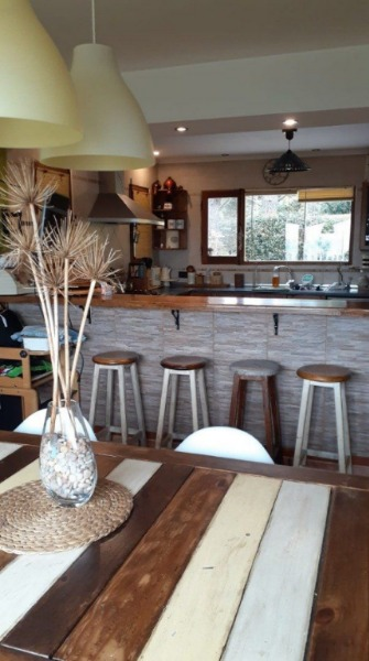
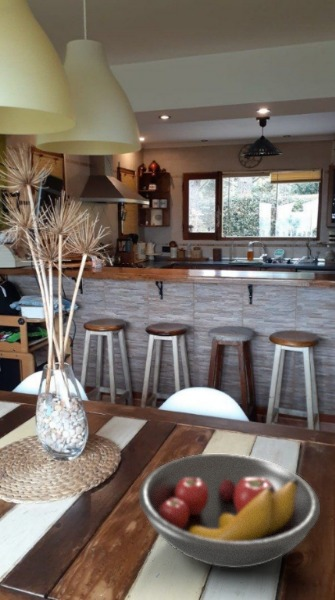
+ fruit bowl [138,453,321,569]
